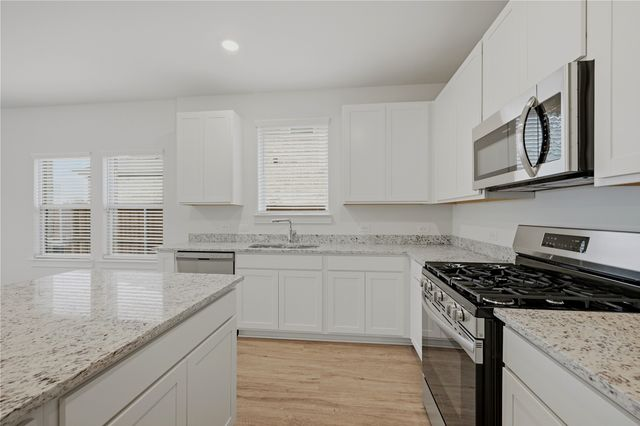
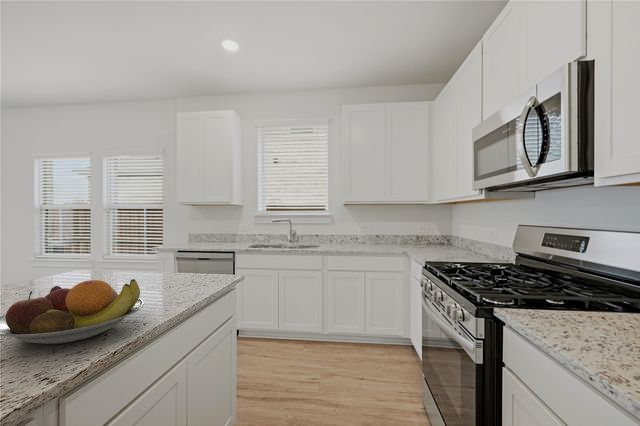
+ fruit bowl [0,278,145,345]
